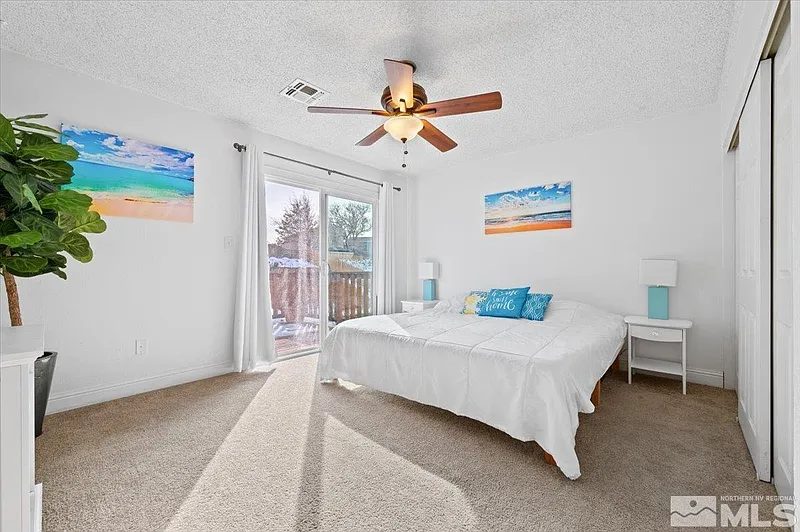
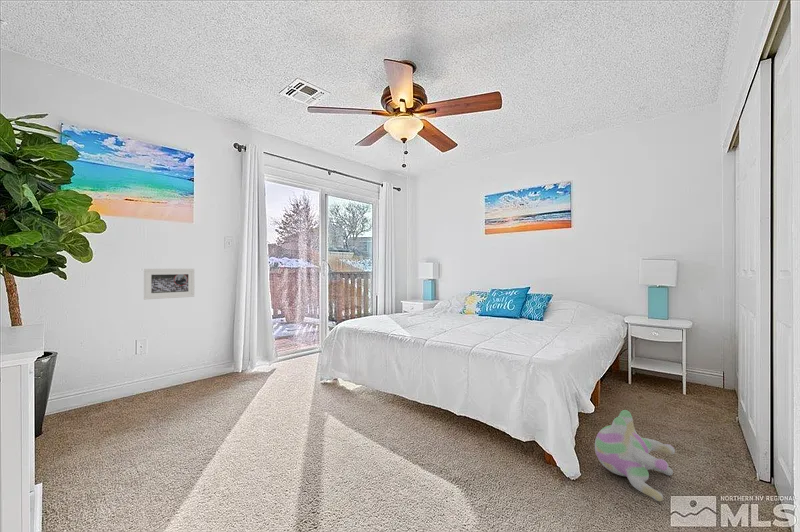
+ plush toy [594,409,676,502]
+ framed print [143,268,195,300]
